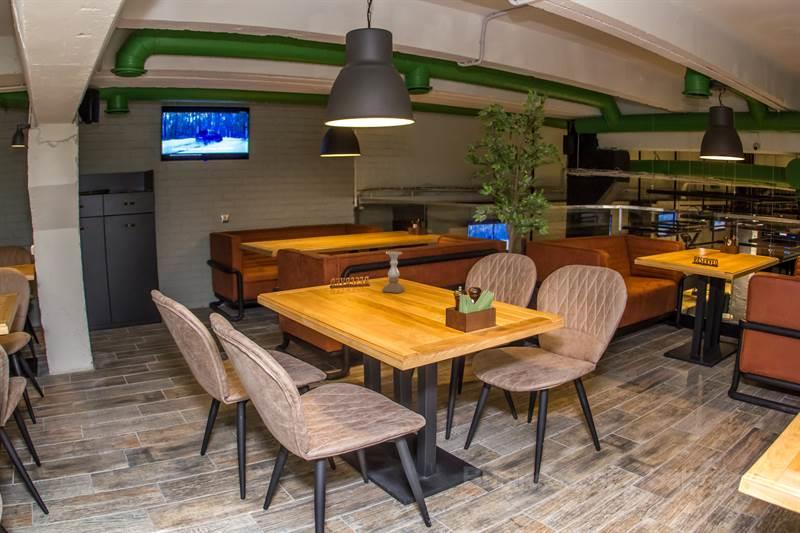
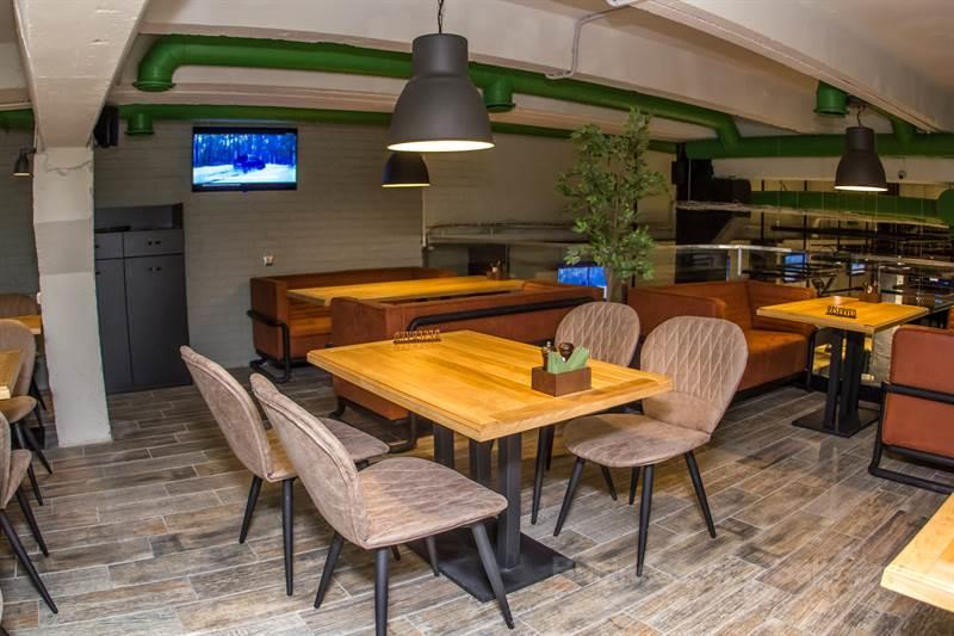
- candle holder [381,250,406,294]
